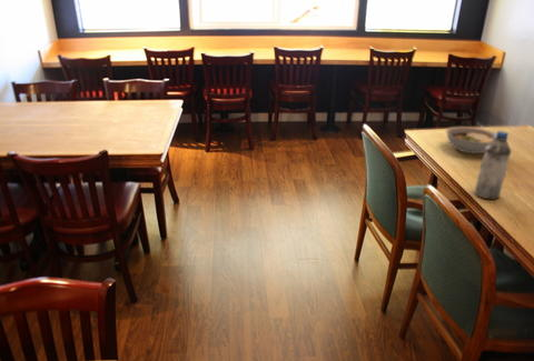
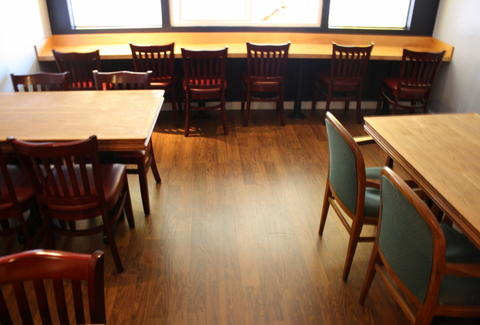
- water bottle [474,130,513,200]
- bowl [445,126,496,154]
